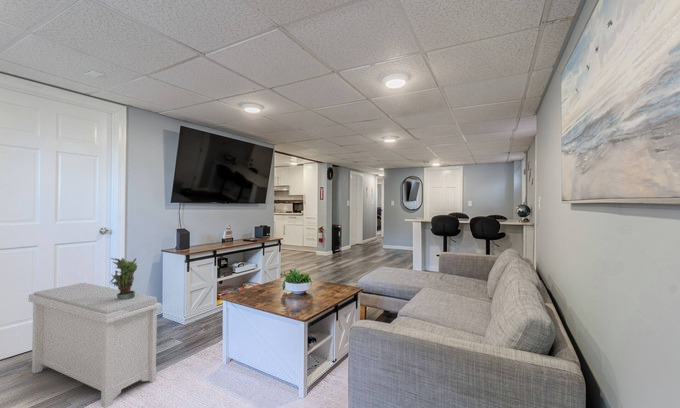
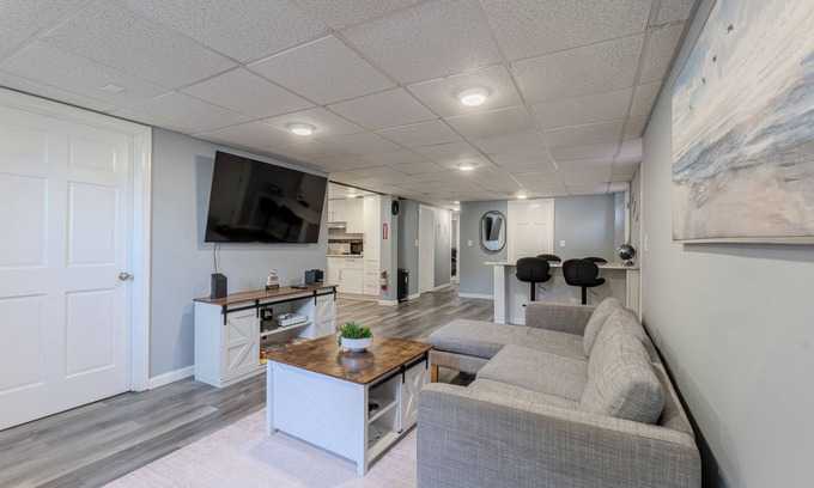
- bench [27,282,163,408]
- potted plant [109,257,138,300]
